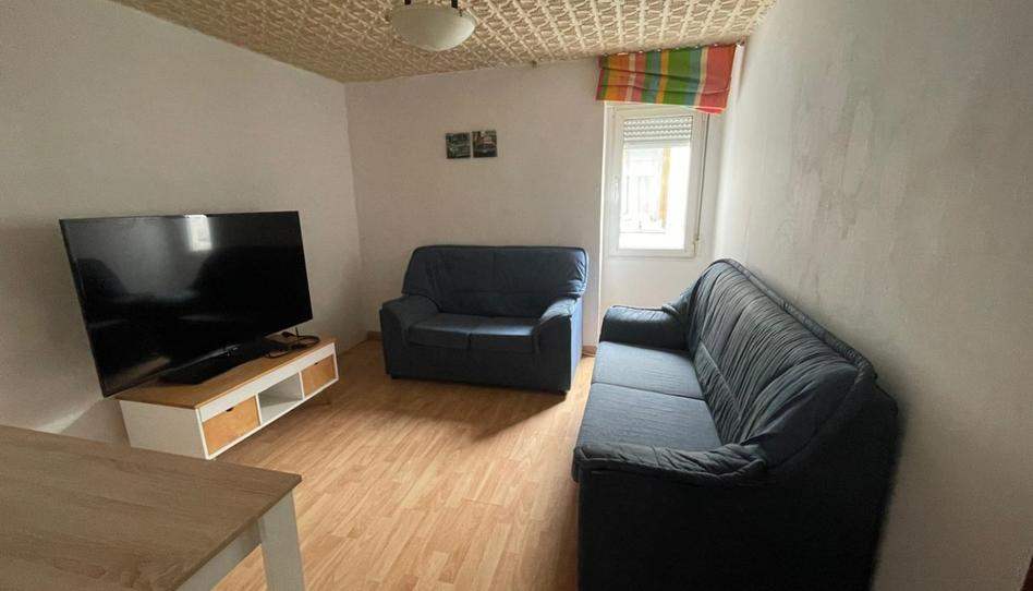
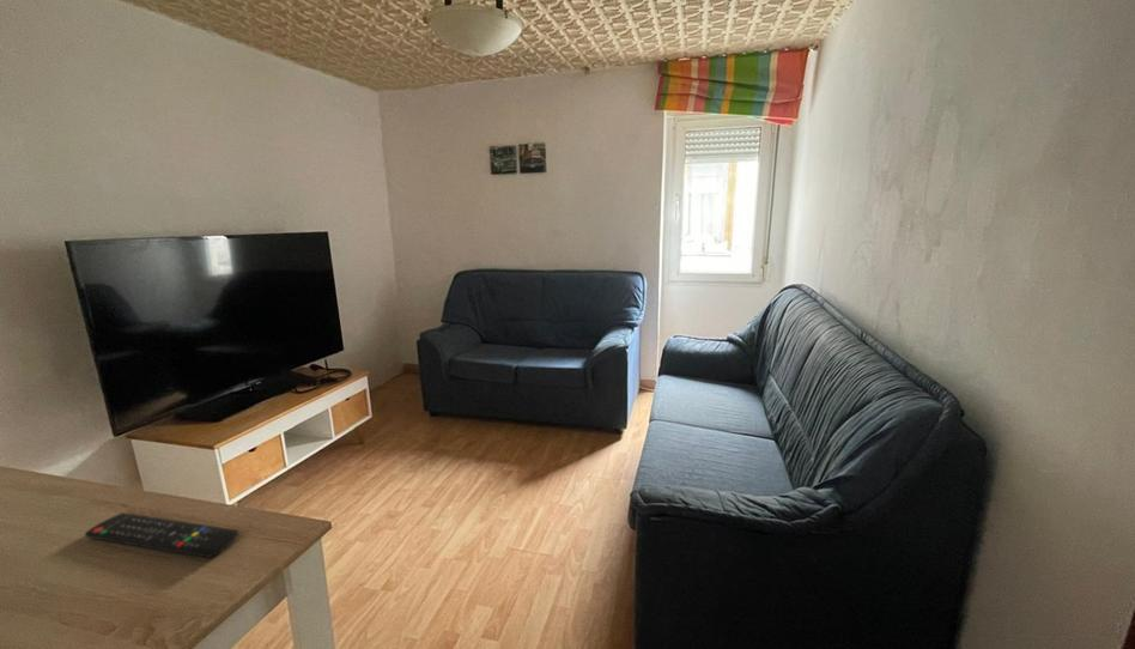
+ remote control [84,511,239,559]
